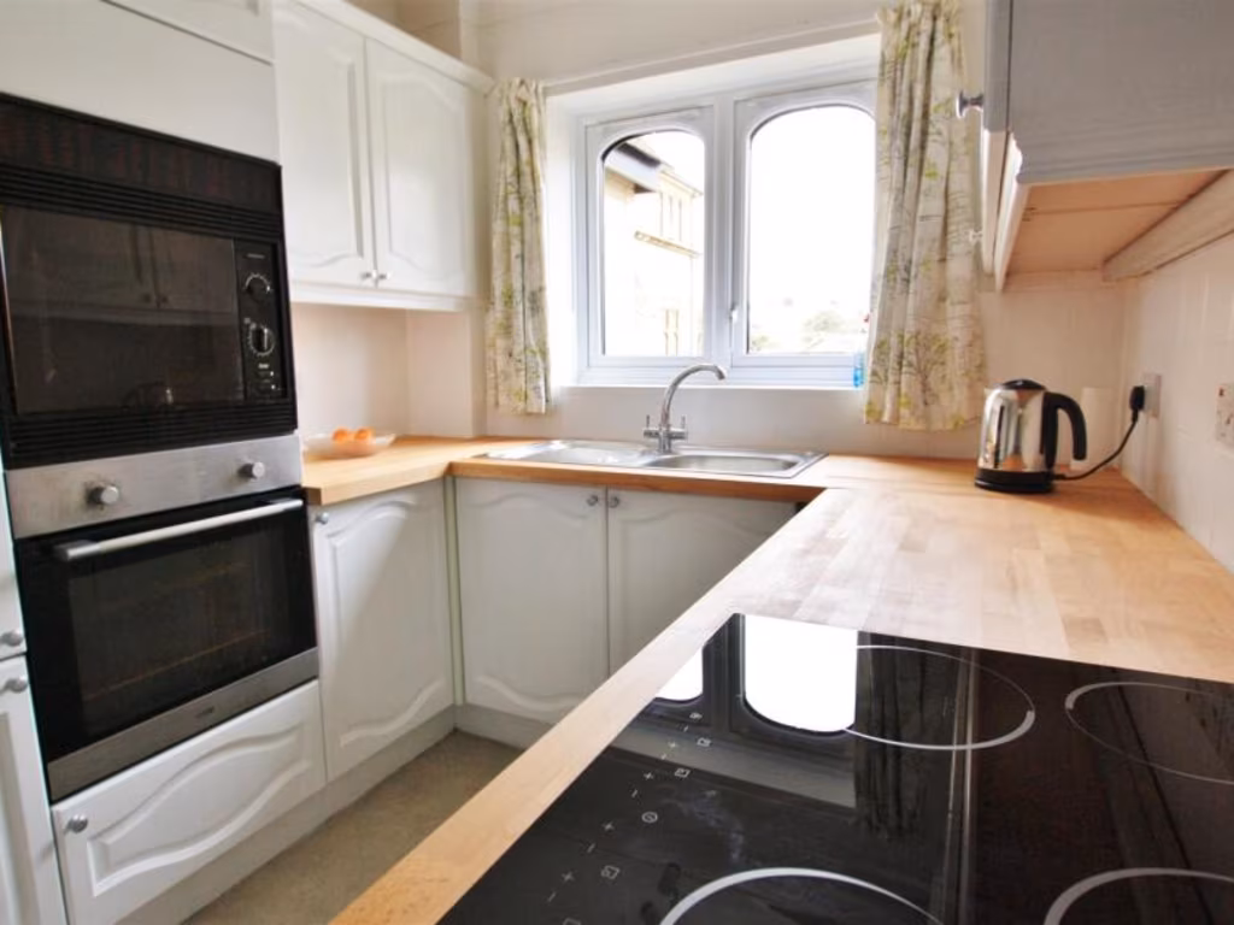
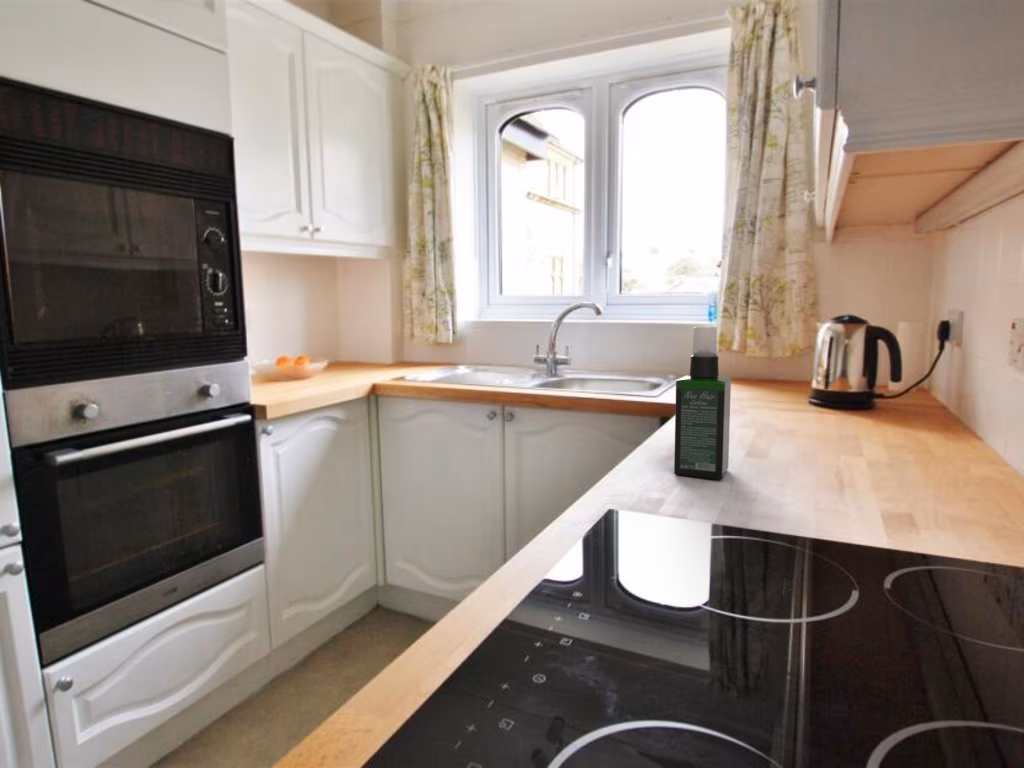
+ spray bottle [673,326,732,480]
